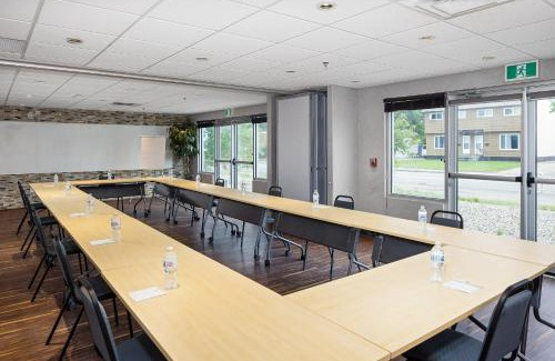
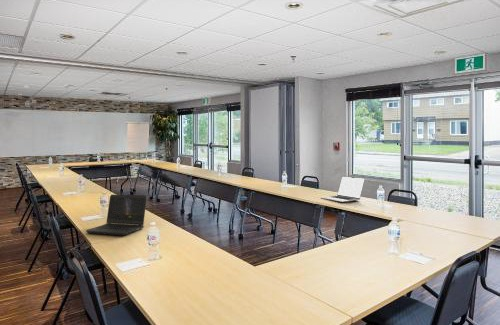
+ laptop computer [85,194,148,236]
+ laptop [320,175,366,203]
